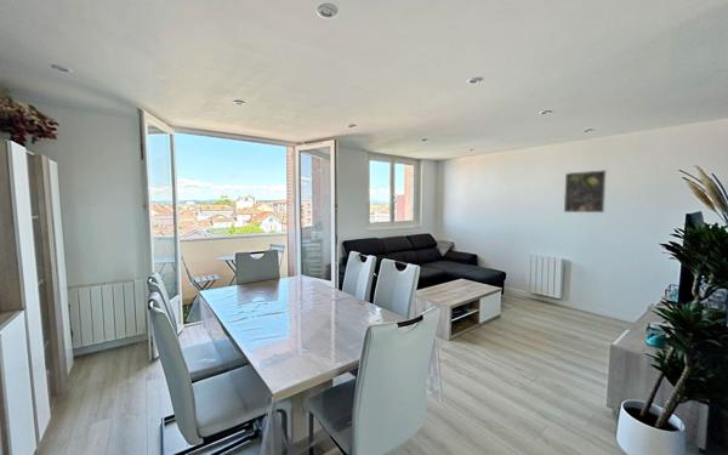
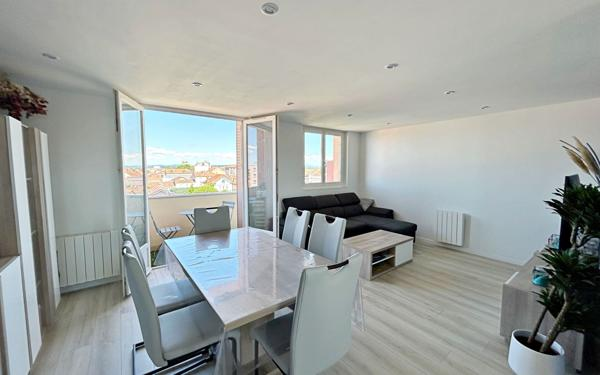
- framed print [563,169,608,214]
